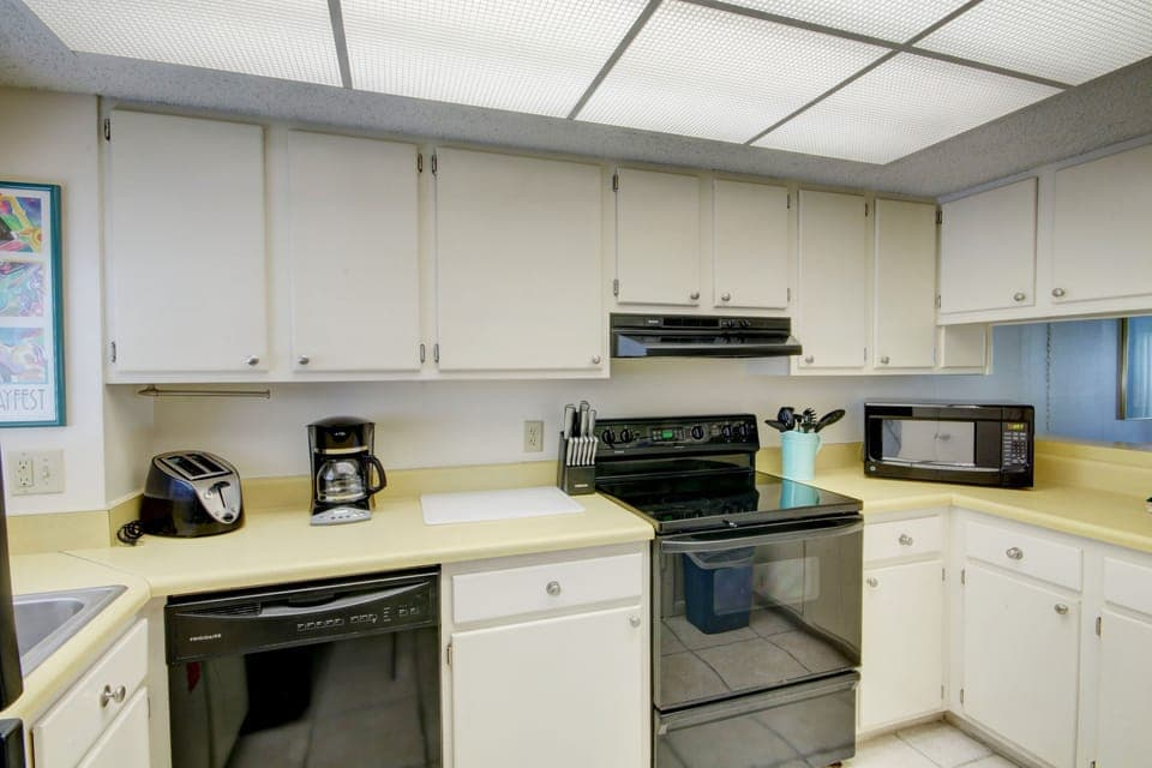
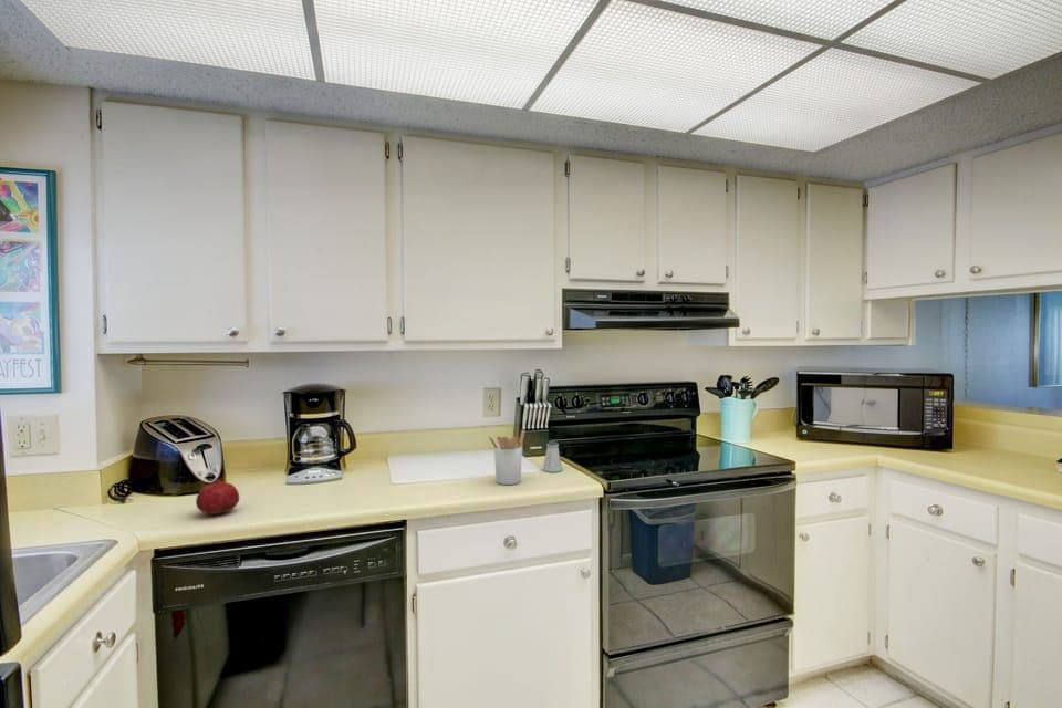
+ utensil holder [488,428,527,486]
+ fruit [195,476,240,516]
+ saltshaker [542,440,563,473]
